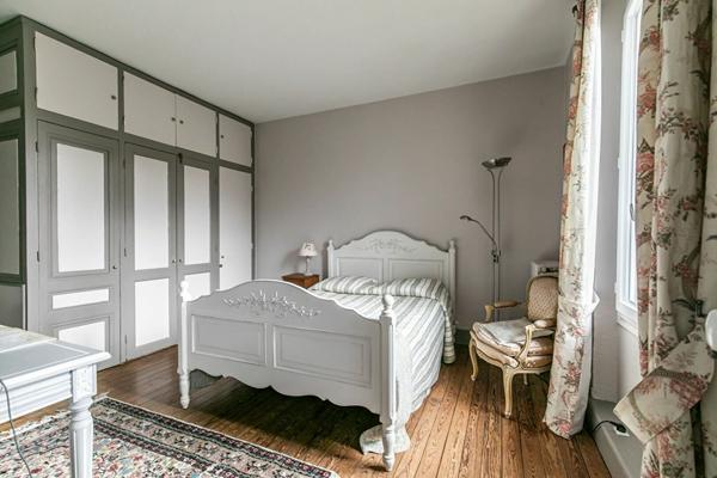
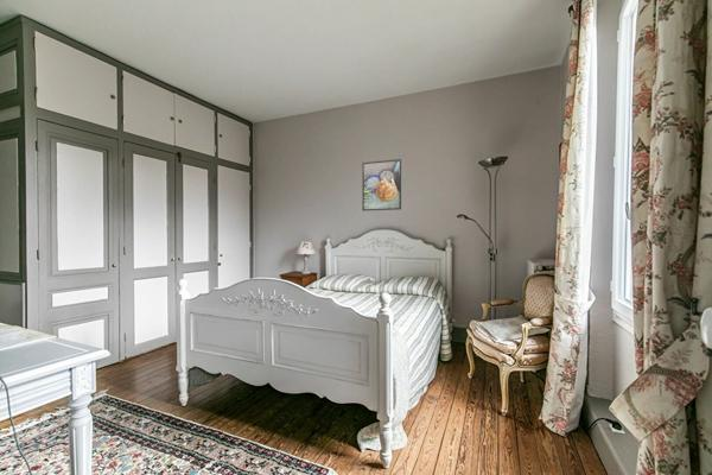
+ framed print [361,158,402,211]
